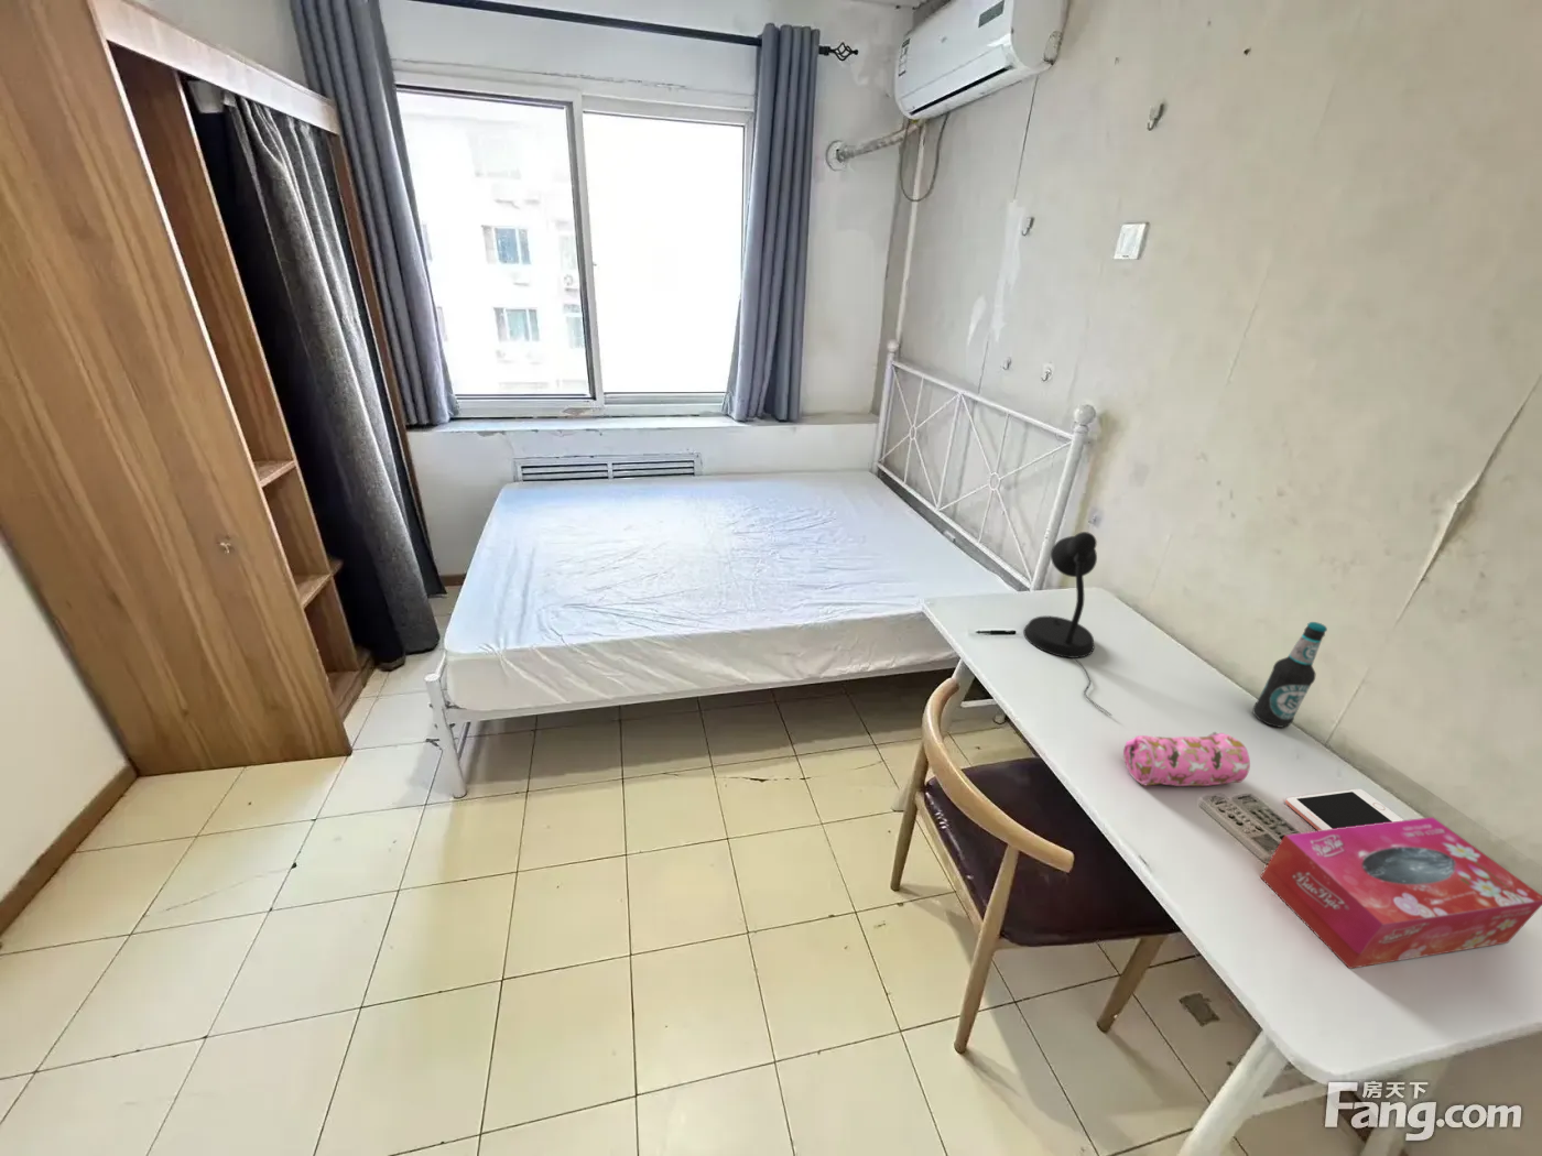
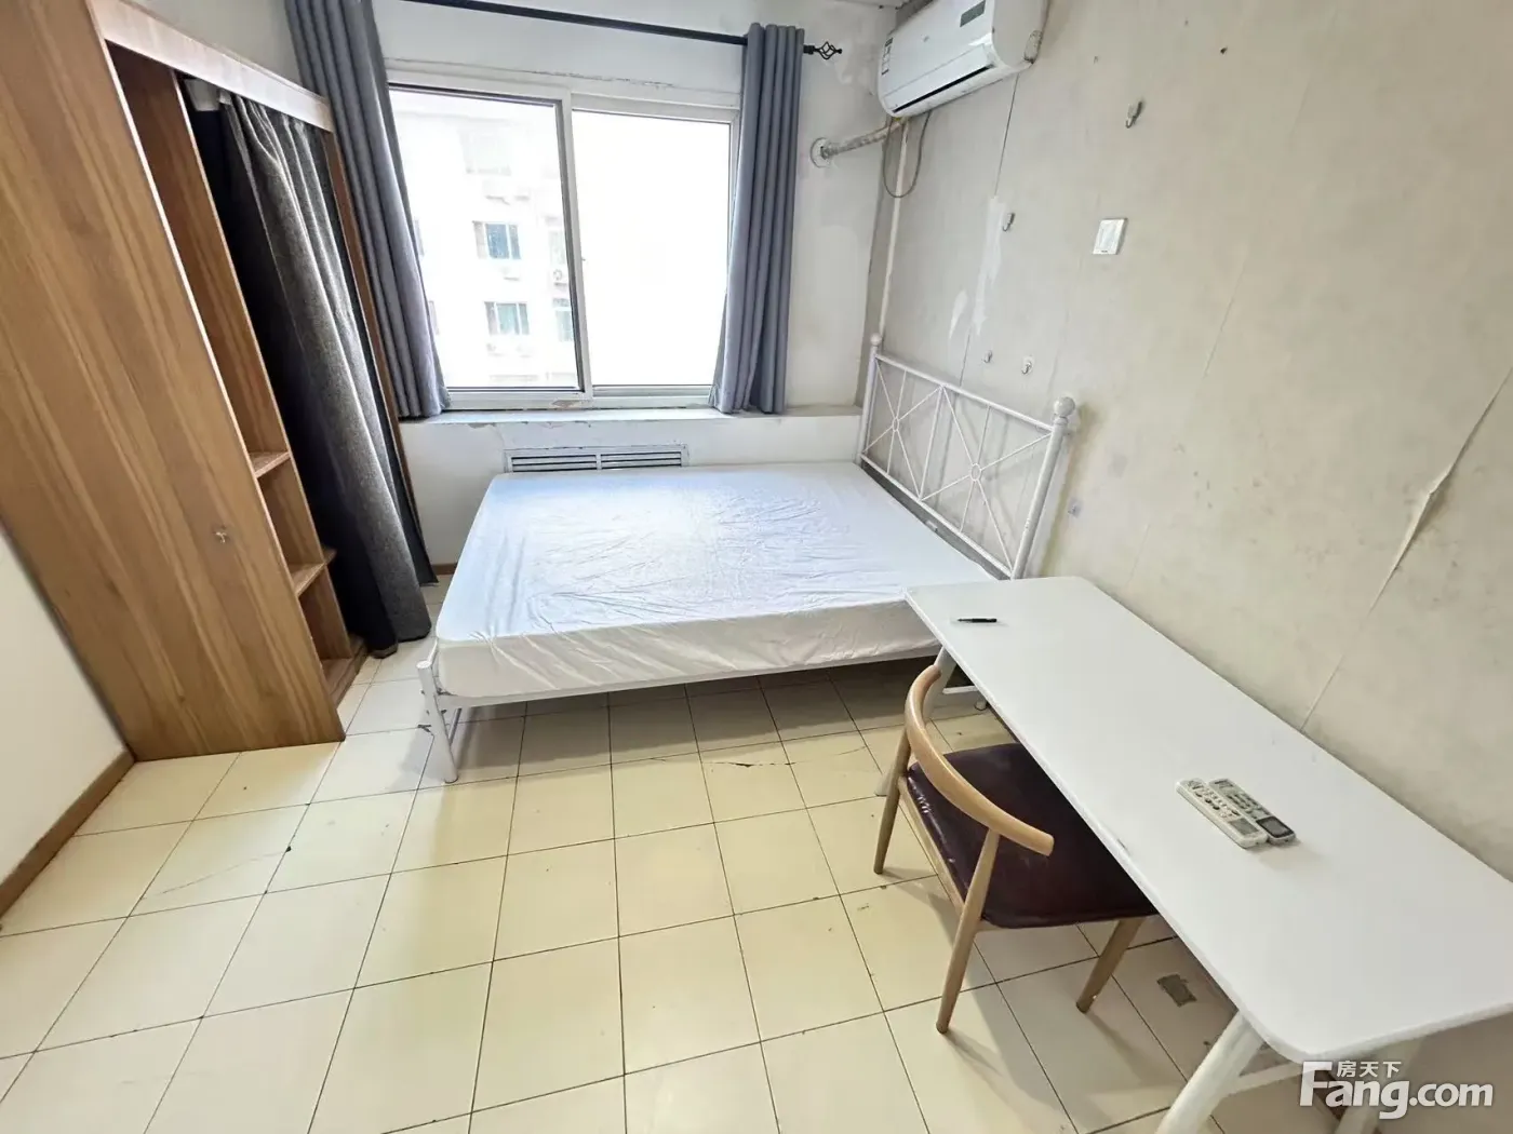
- pencil case [1122,731,1252,787]
- cell phone [1285,788,1405,832]
- tissue box [1259,816,1542,970]
- desk lamp [1022,531,1112,716]
- bottle [1252,620,1328,729]
